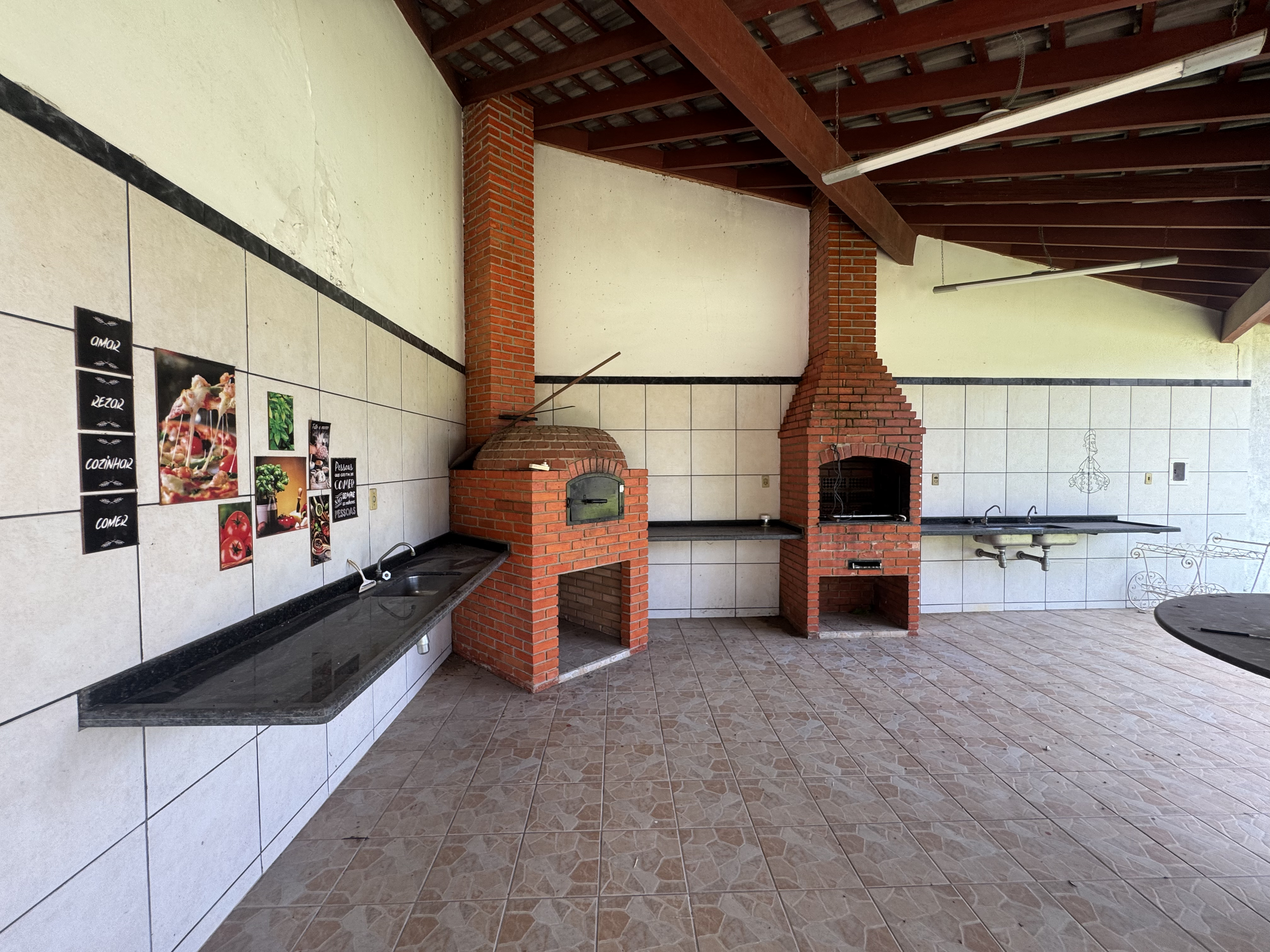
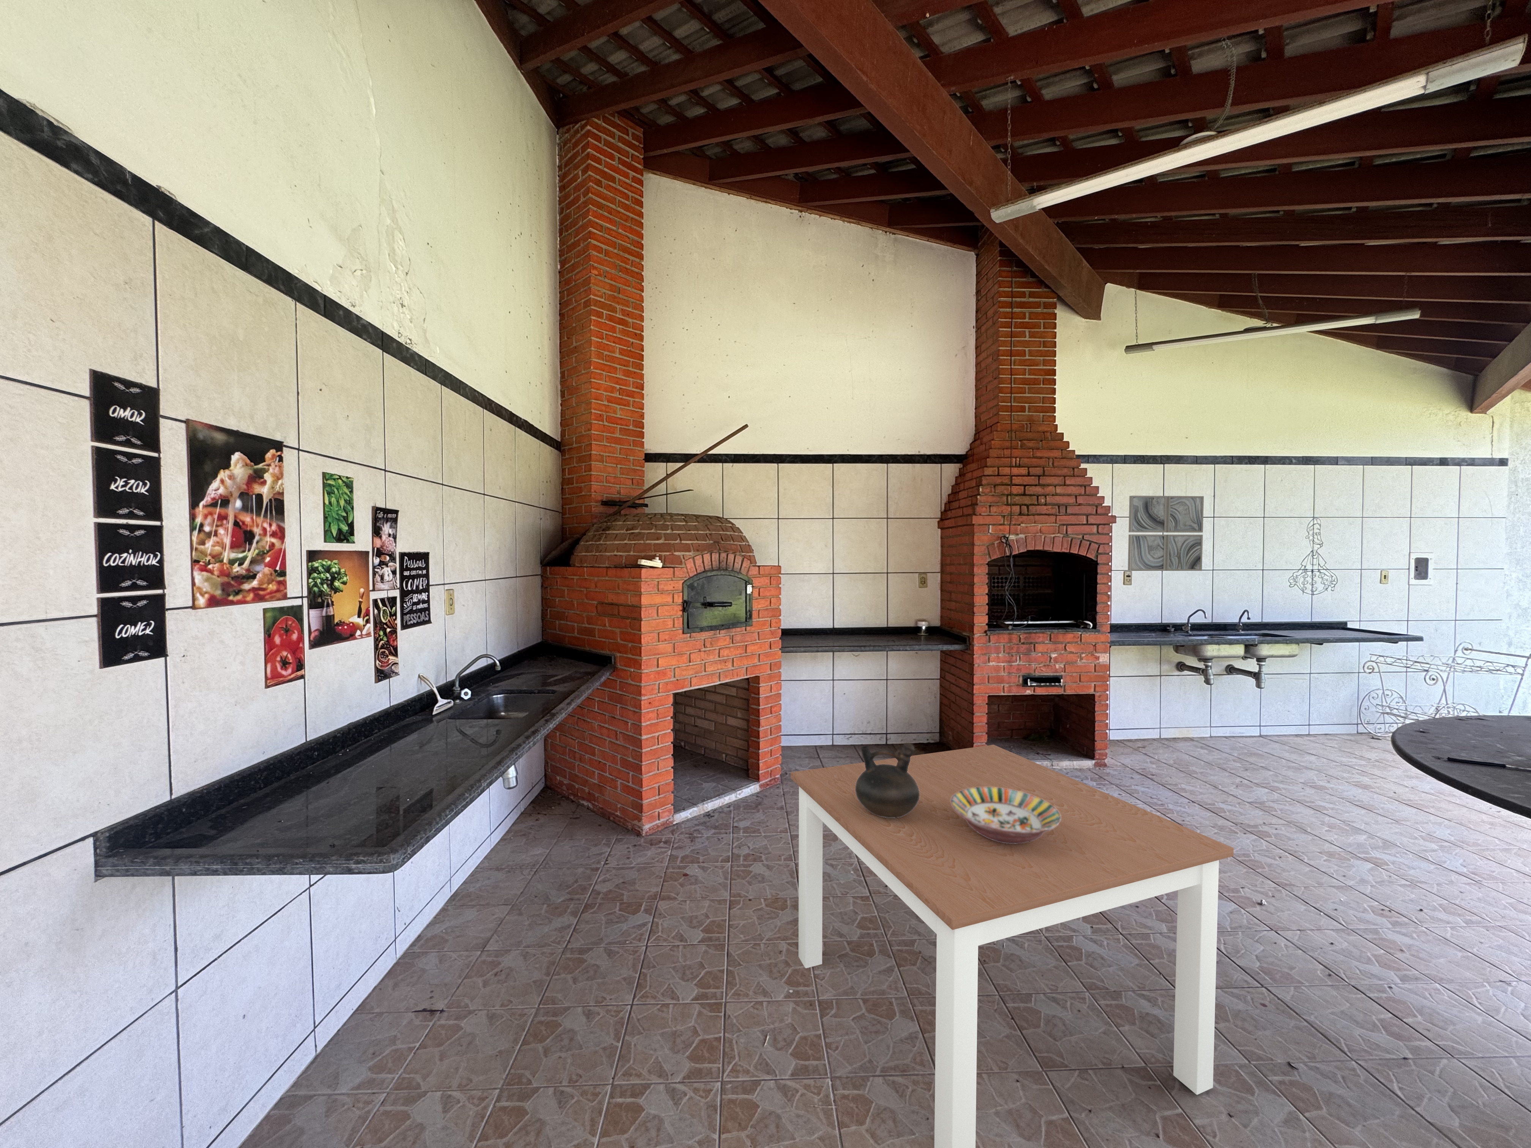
+ wall art [1127,496,1204,572]
+ serving bowl [951,787,1061,844]
+ pitcher [856,742,920,818]
+ dining table [790,744,1234,1148]
